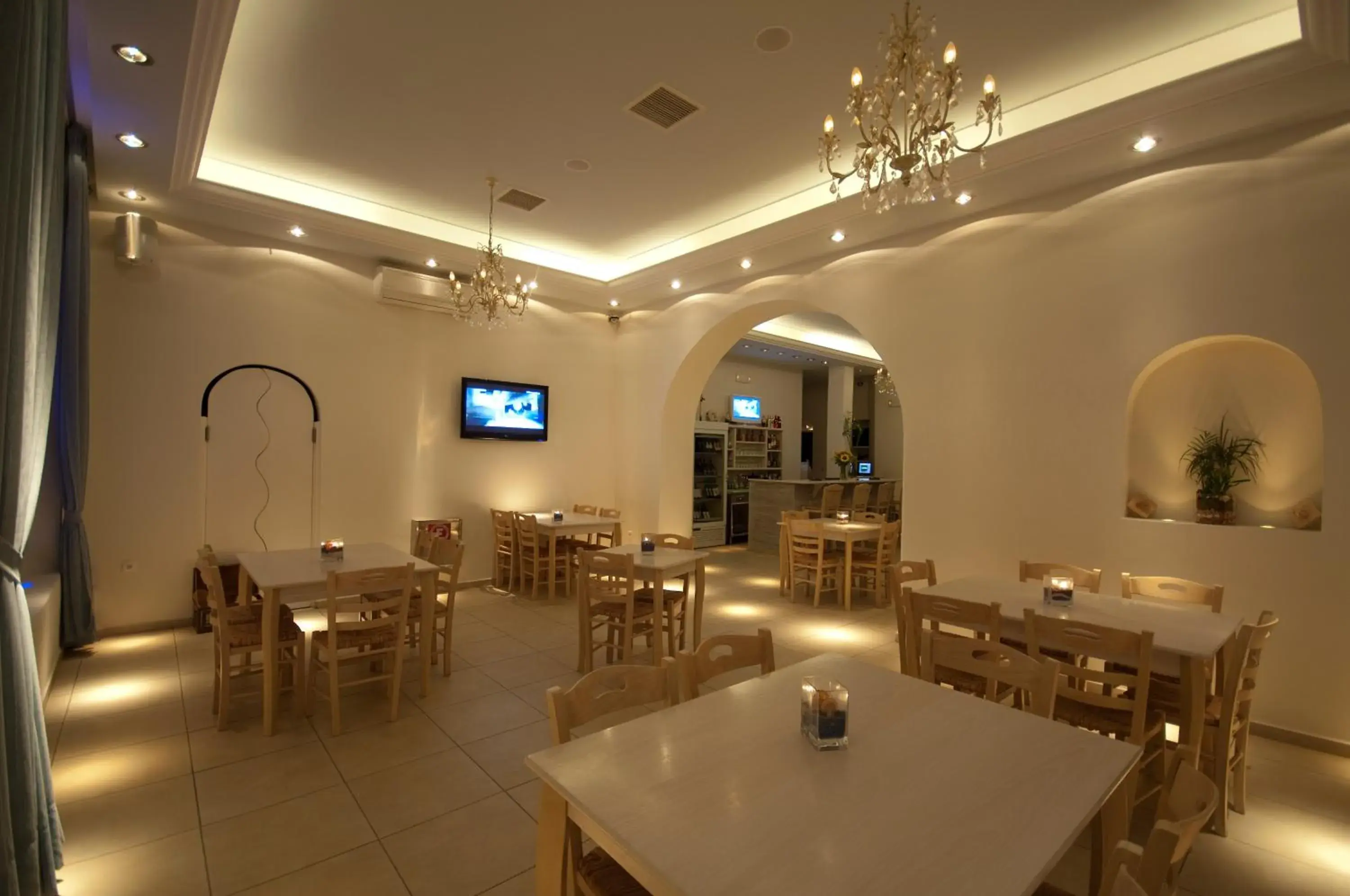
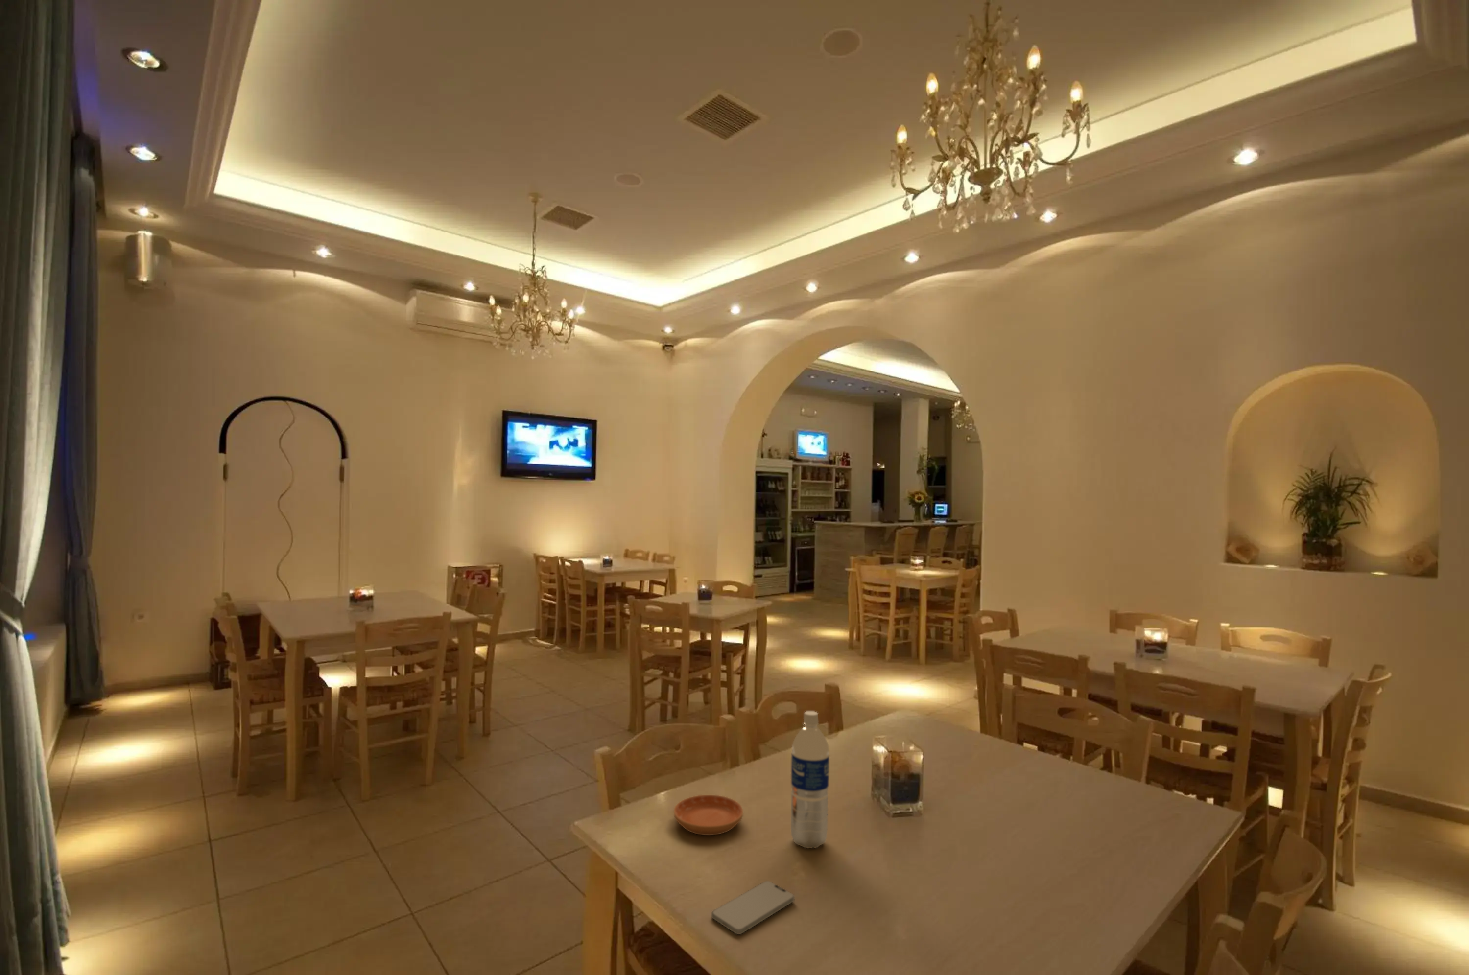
+ smartphone [711,880,794,935]
+ saucer [674,794,744,836]
+ water bottle [790,711,829,849]
